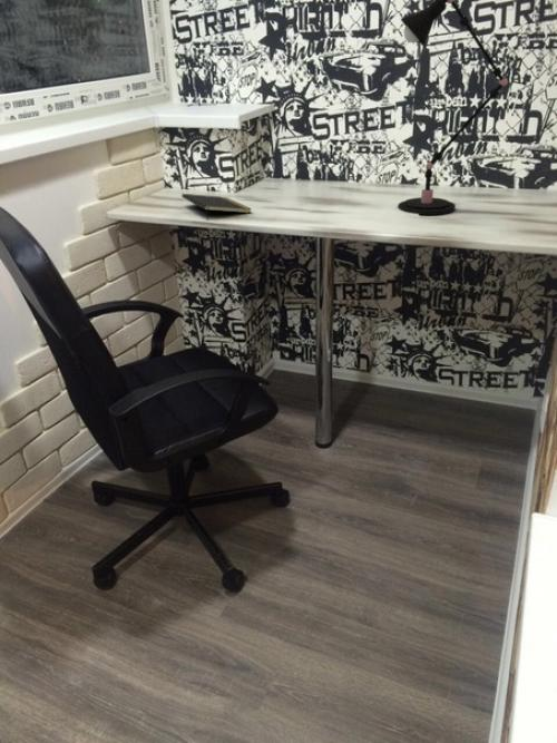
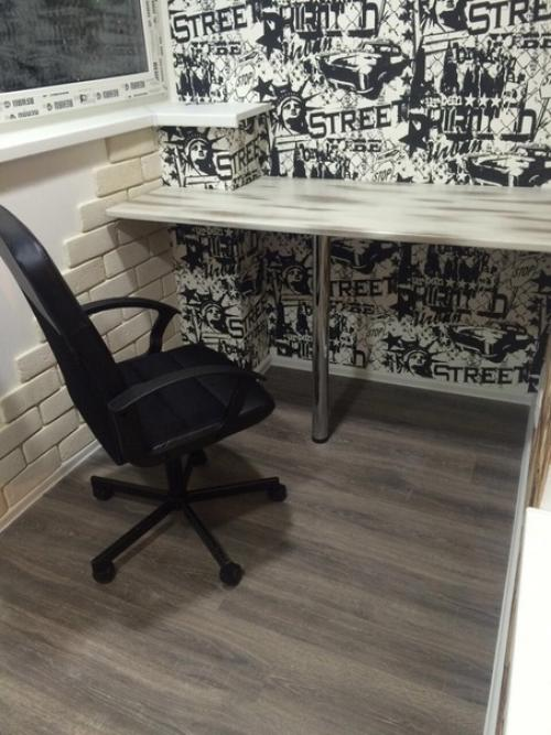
- desk lamp [397,0,510,216]
- notepad [180,193,253,222]
